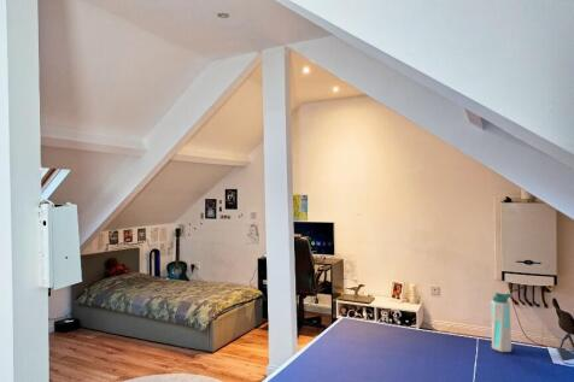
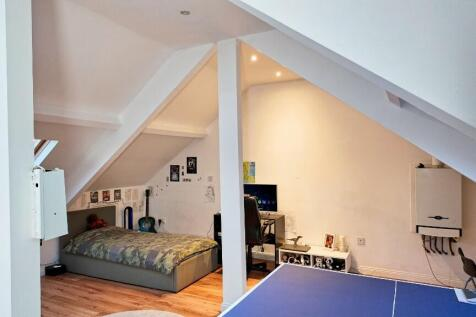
- water bottle [490,292,515,353]
